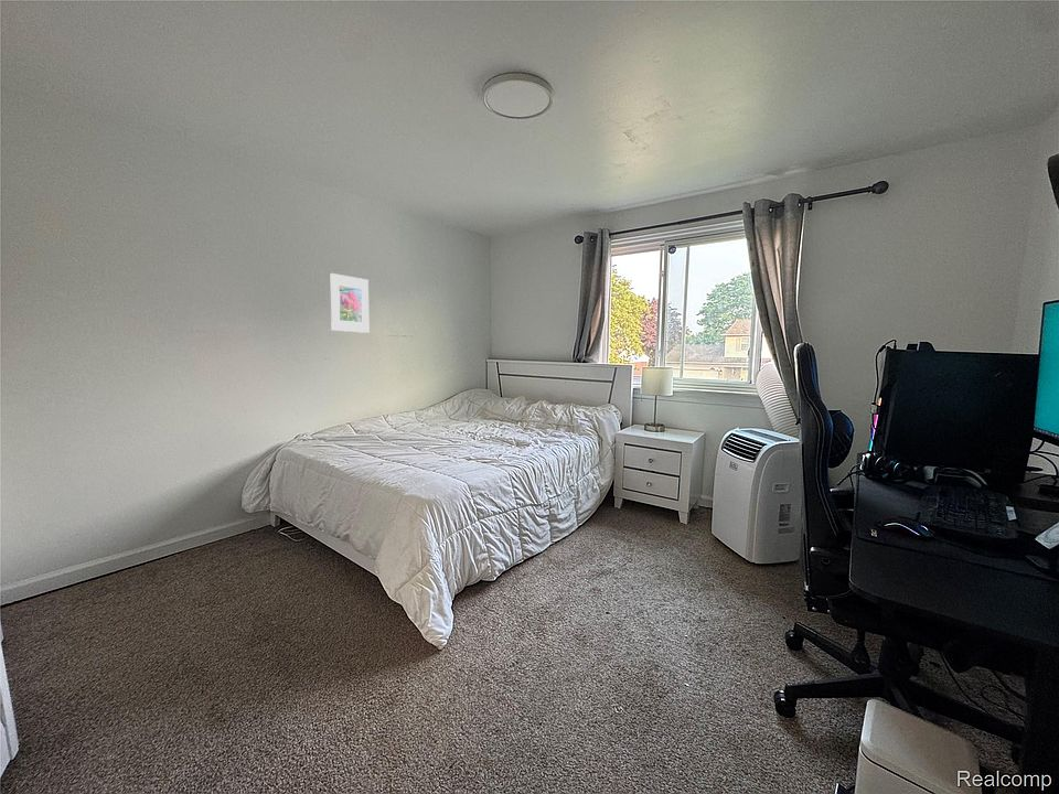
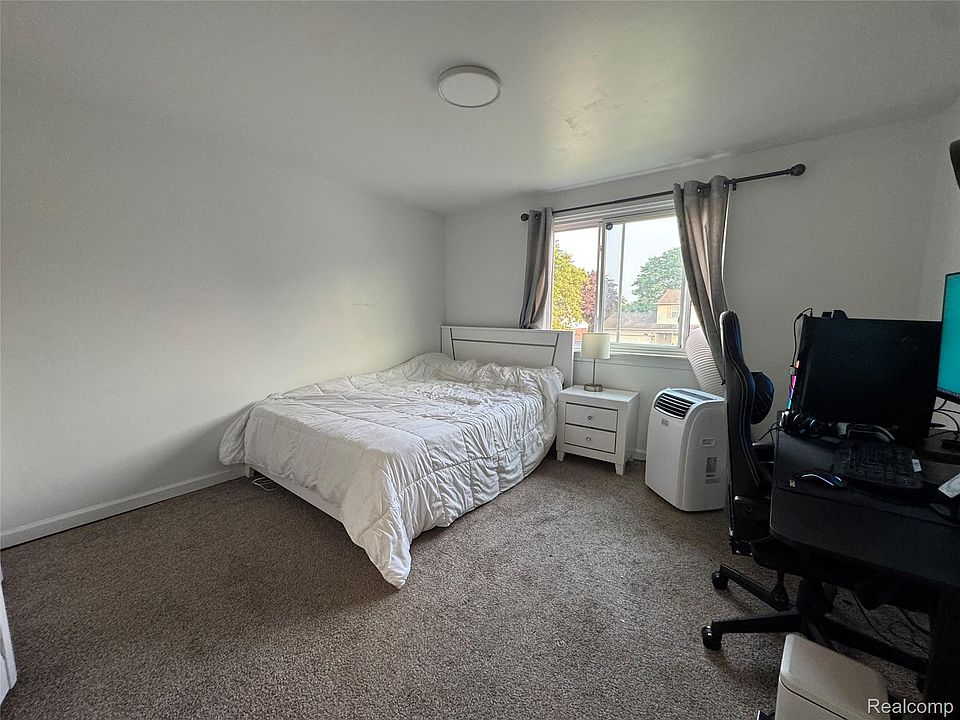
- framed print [330,272,370,334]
